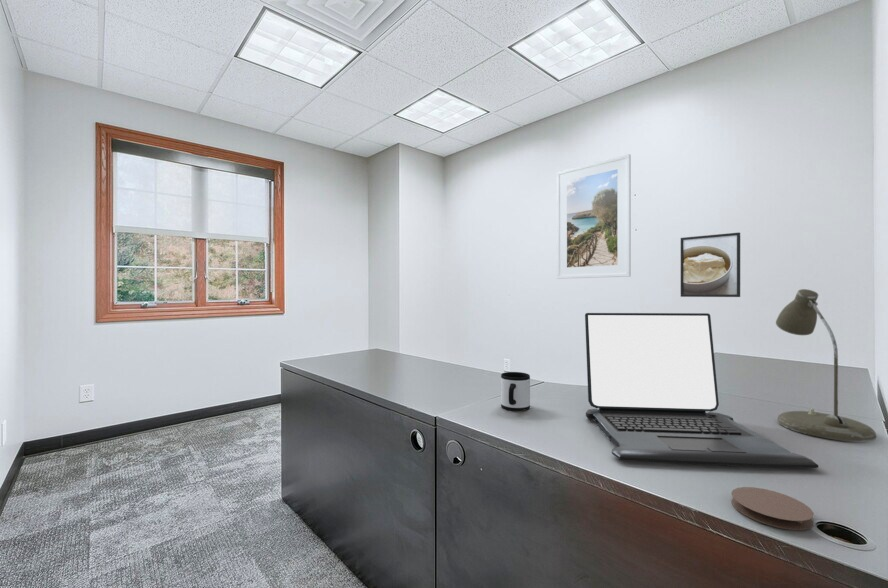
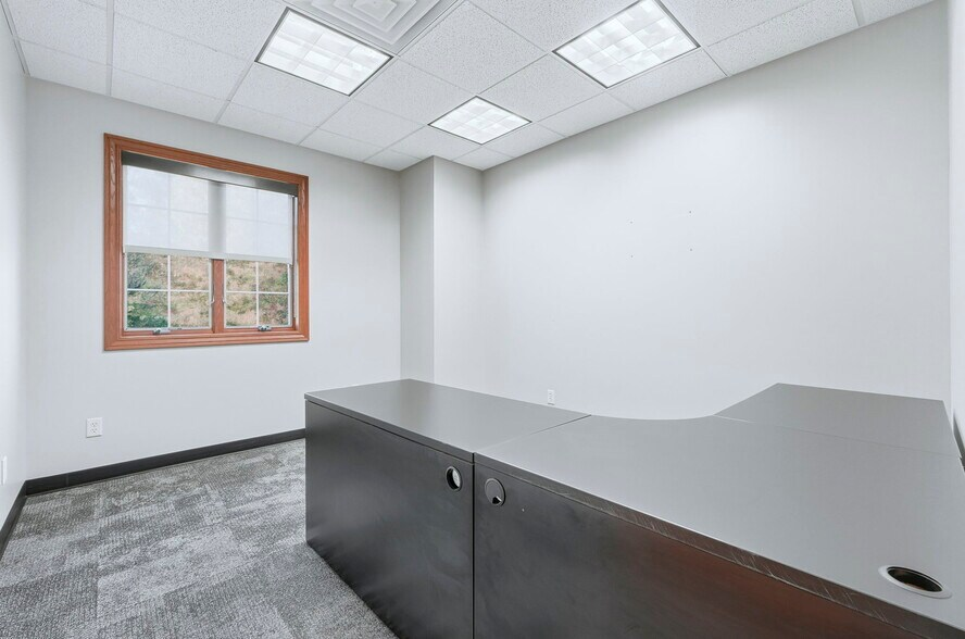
- laptop [584,312,819,469]
- desk lamp [775,288,877,443]
- coaster [730,486,815,531]
- mug [500,371,531,412]
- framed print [556,153,632,280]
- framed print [680,232,741,298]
